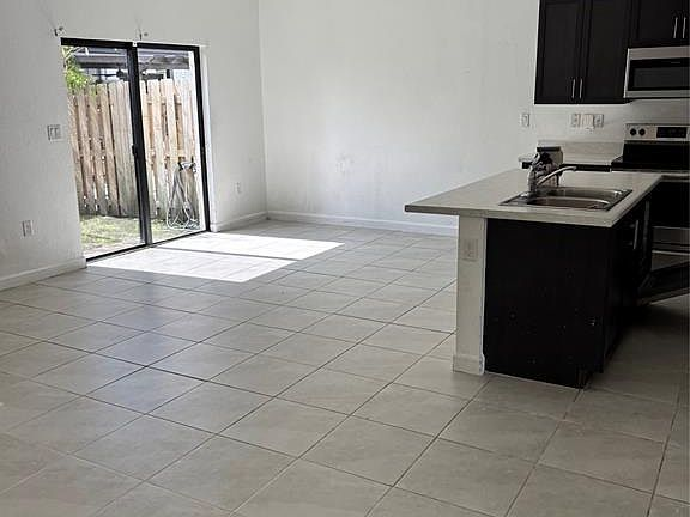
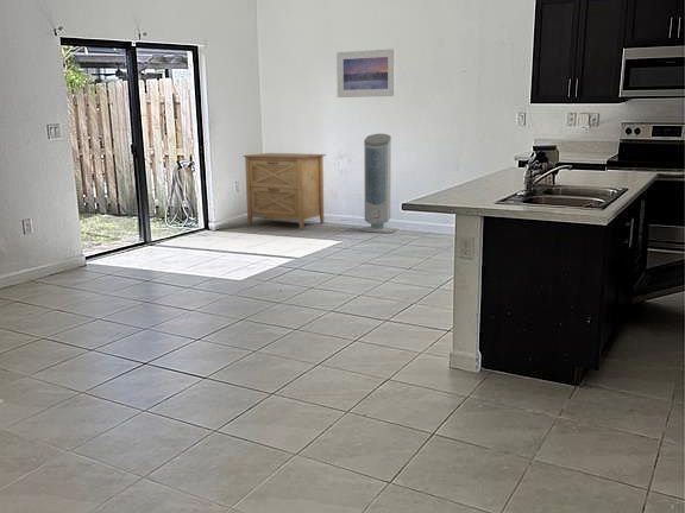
+ air purifier [357,133,398,234]
+ cabinet [241,152,327,230]
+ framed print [335,48,396,99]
